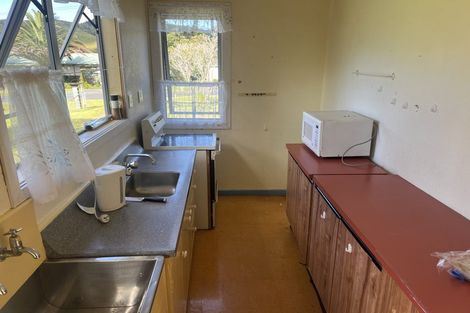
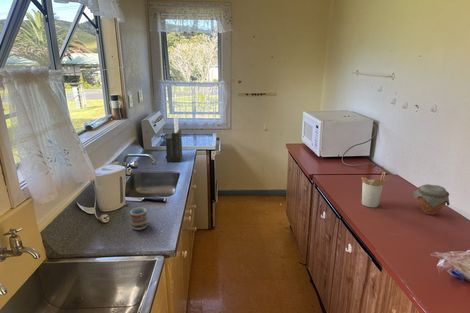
+ jar [412,183,451,216]
+ utensil holder [360,171,391,208]
+ knife block [165,115,183,163]
+ cup [129,207,148,231]
